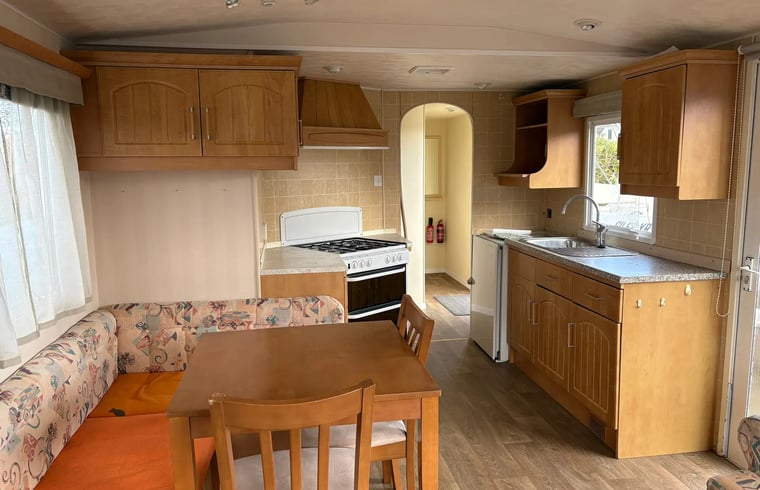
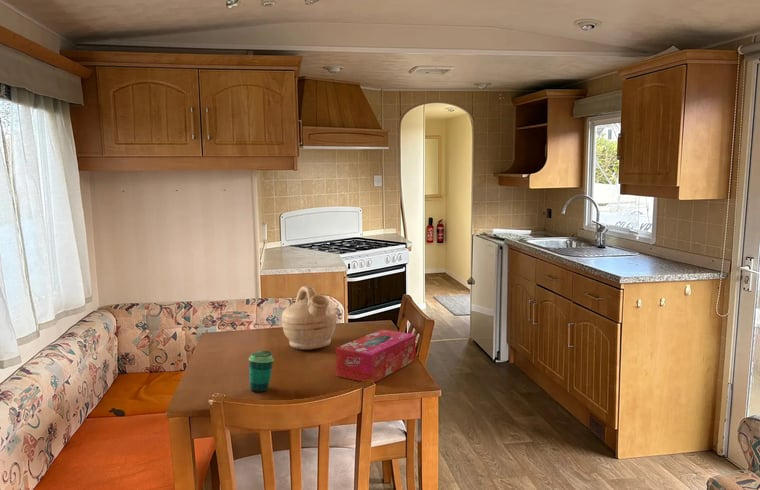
+ cup [248,350,275,393]
+ tissue box [335,328,417,383]
+ teapot [281,285,337,350]
